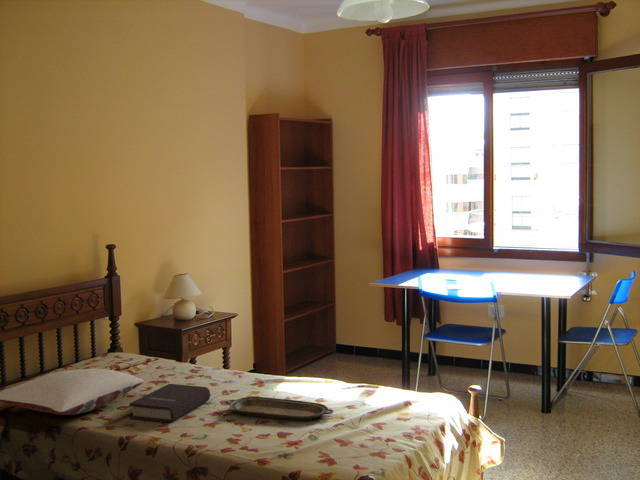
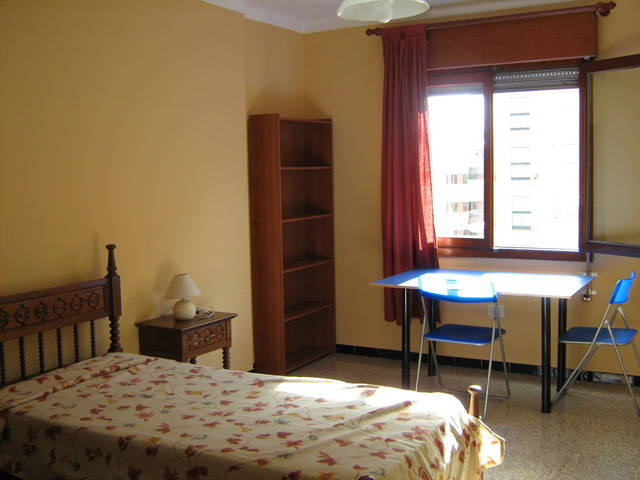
- serving tray [225,396,335,422]
- book [128,383,211,424]
- pillow [0,368,145,416]
